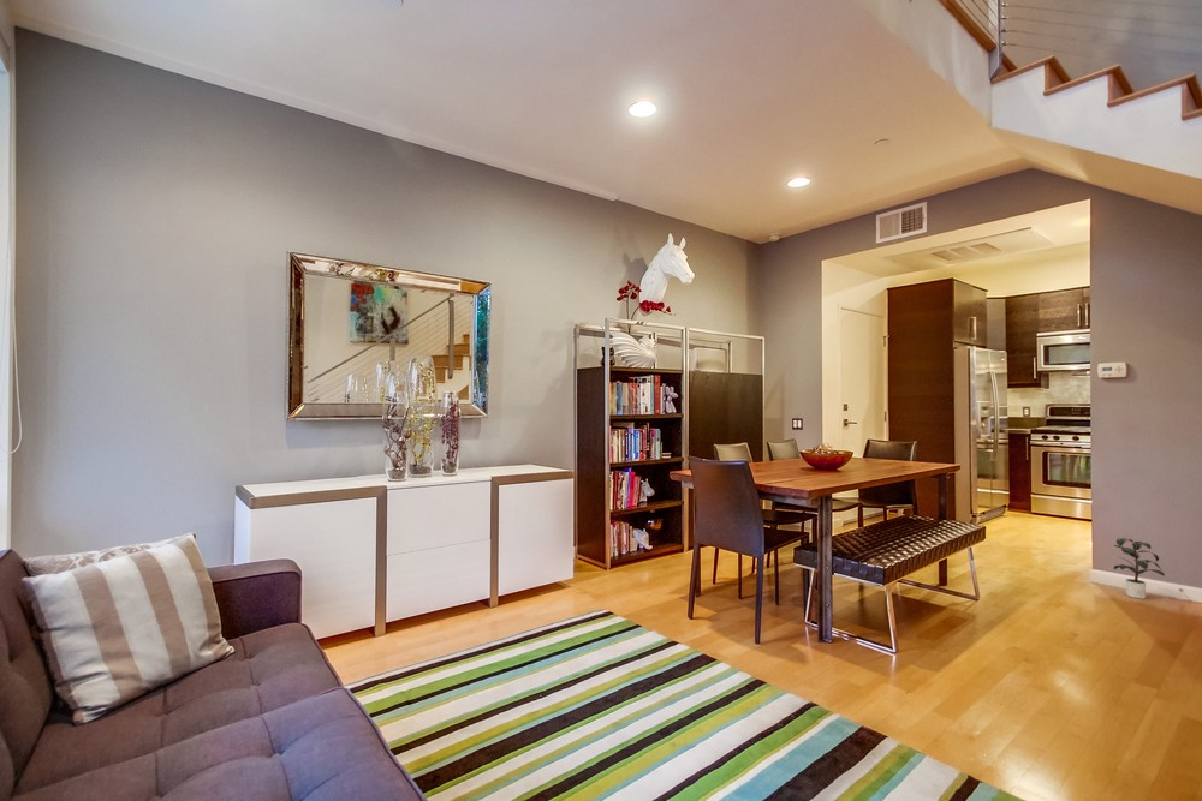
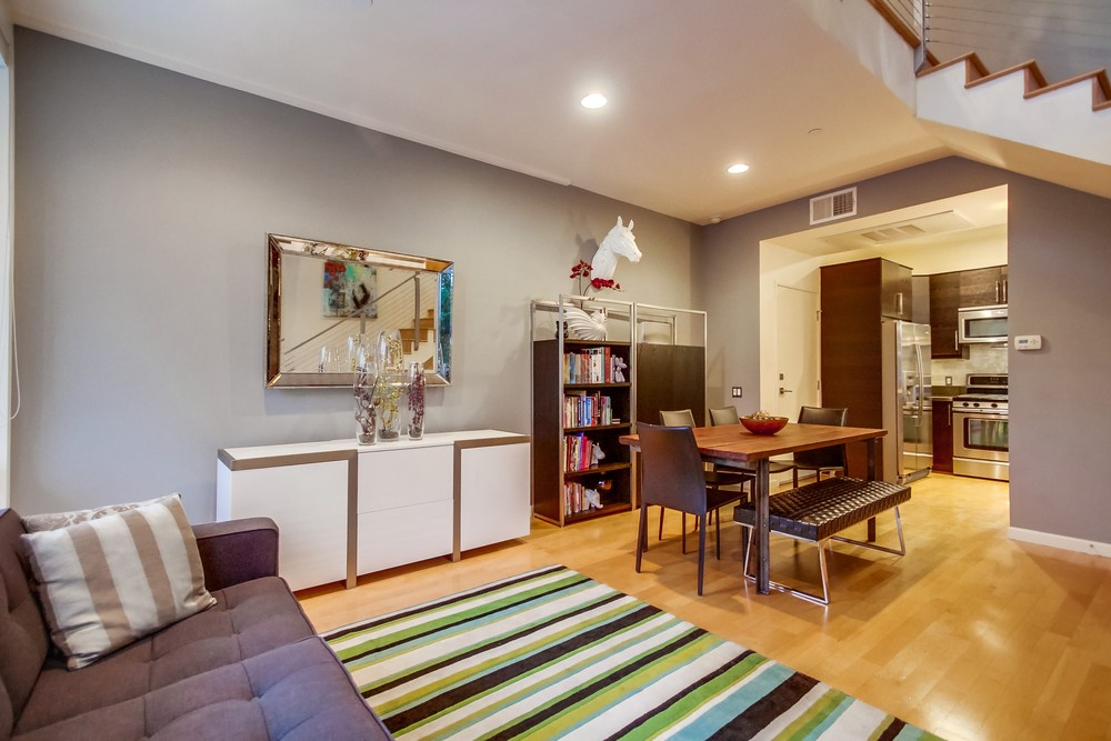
- potted plant [1113,537,1166,600]
